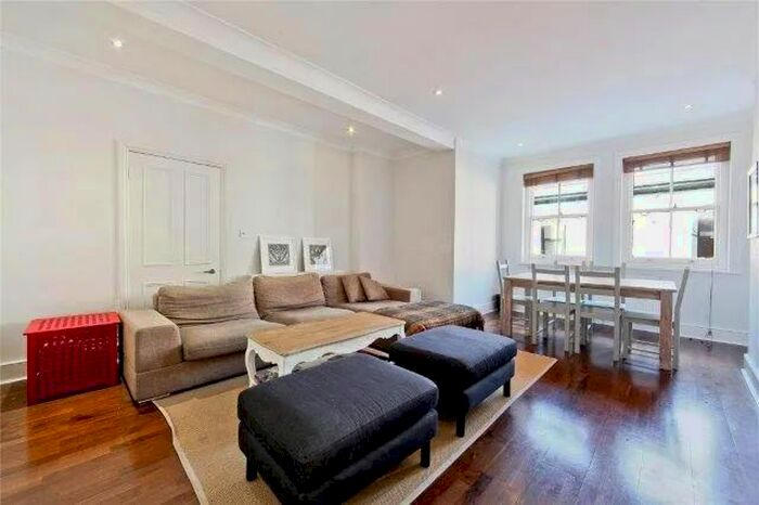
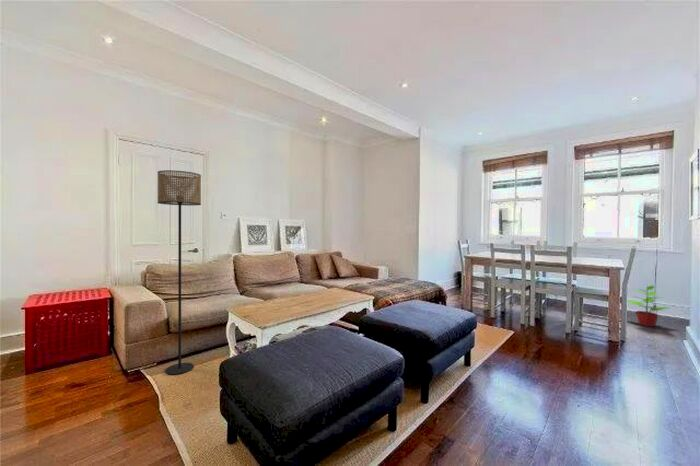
+ potted plant [626,284,669,327]
+ floor lamp [156,169,202,376]
